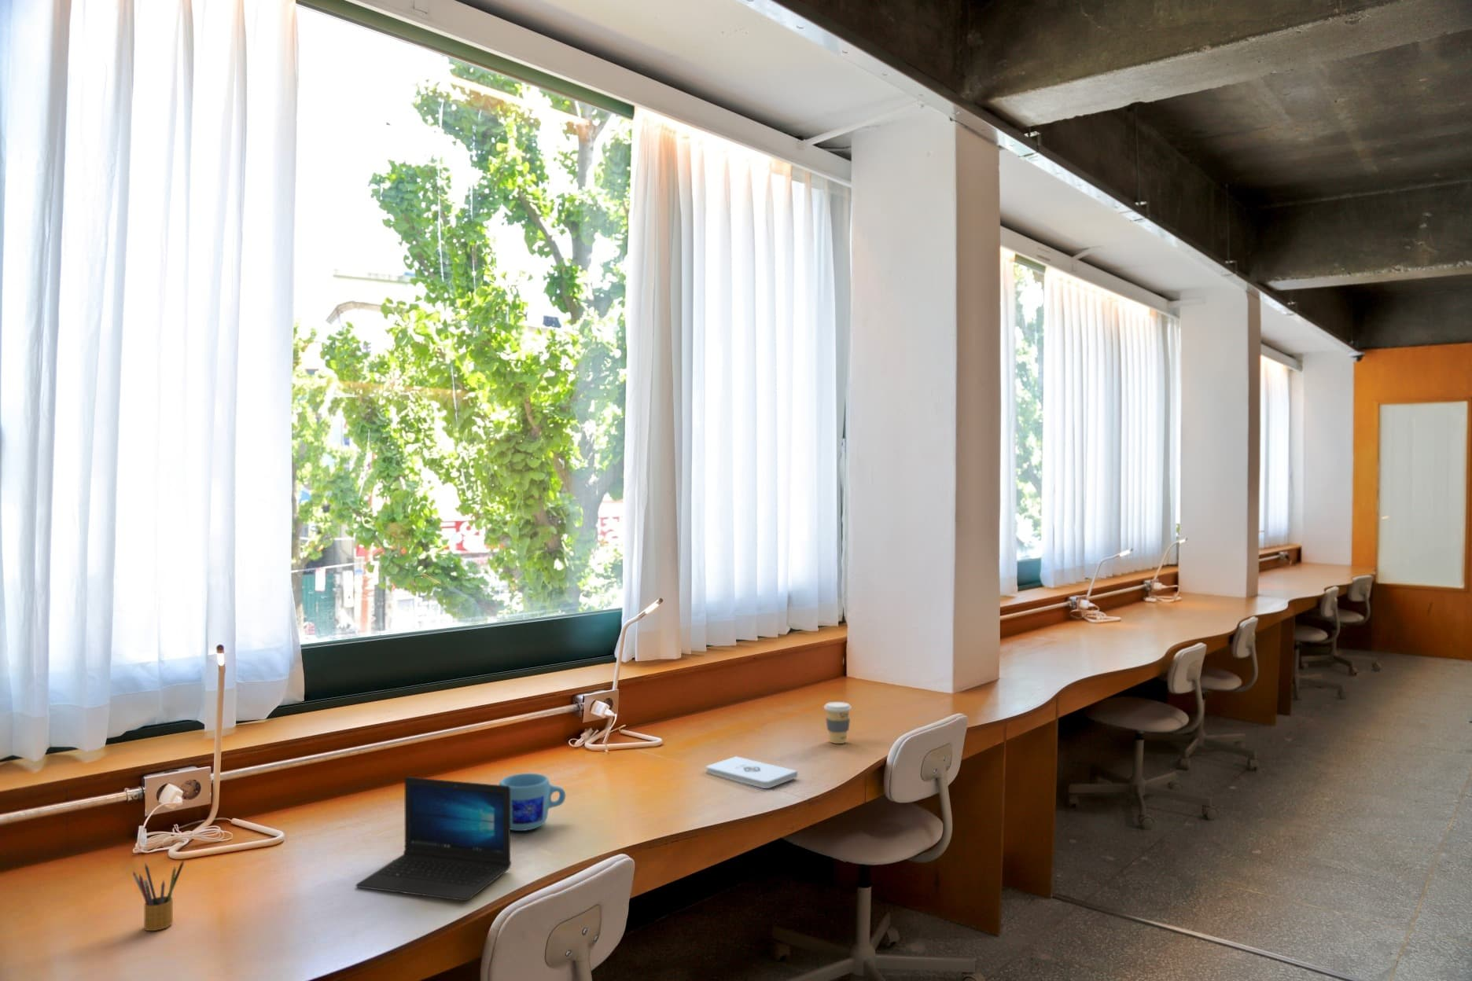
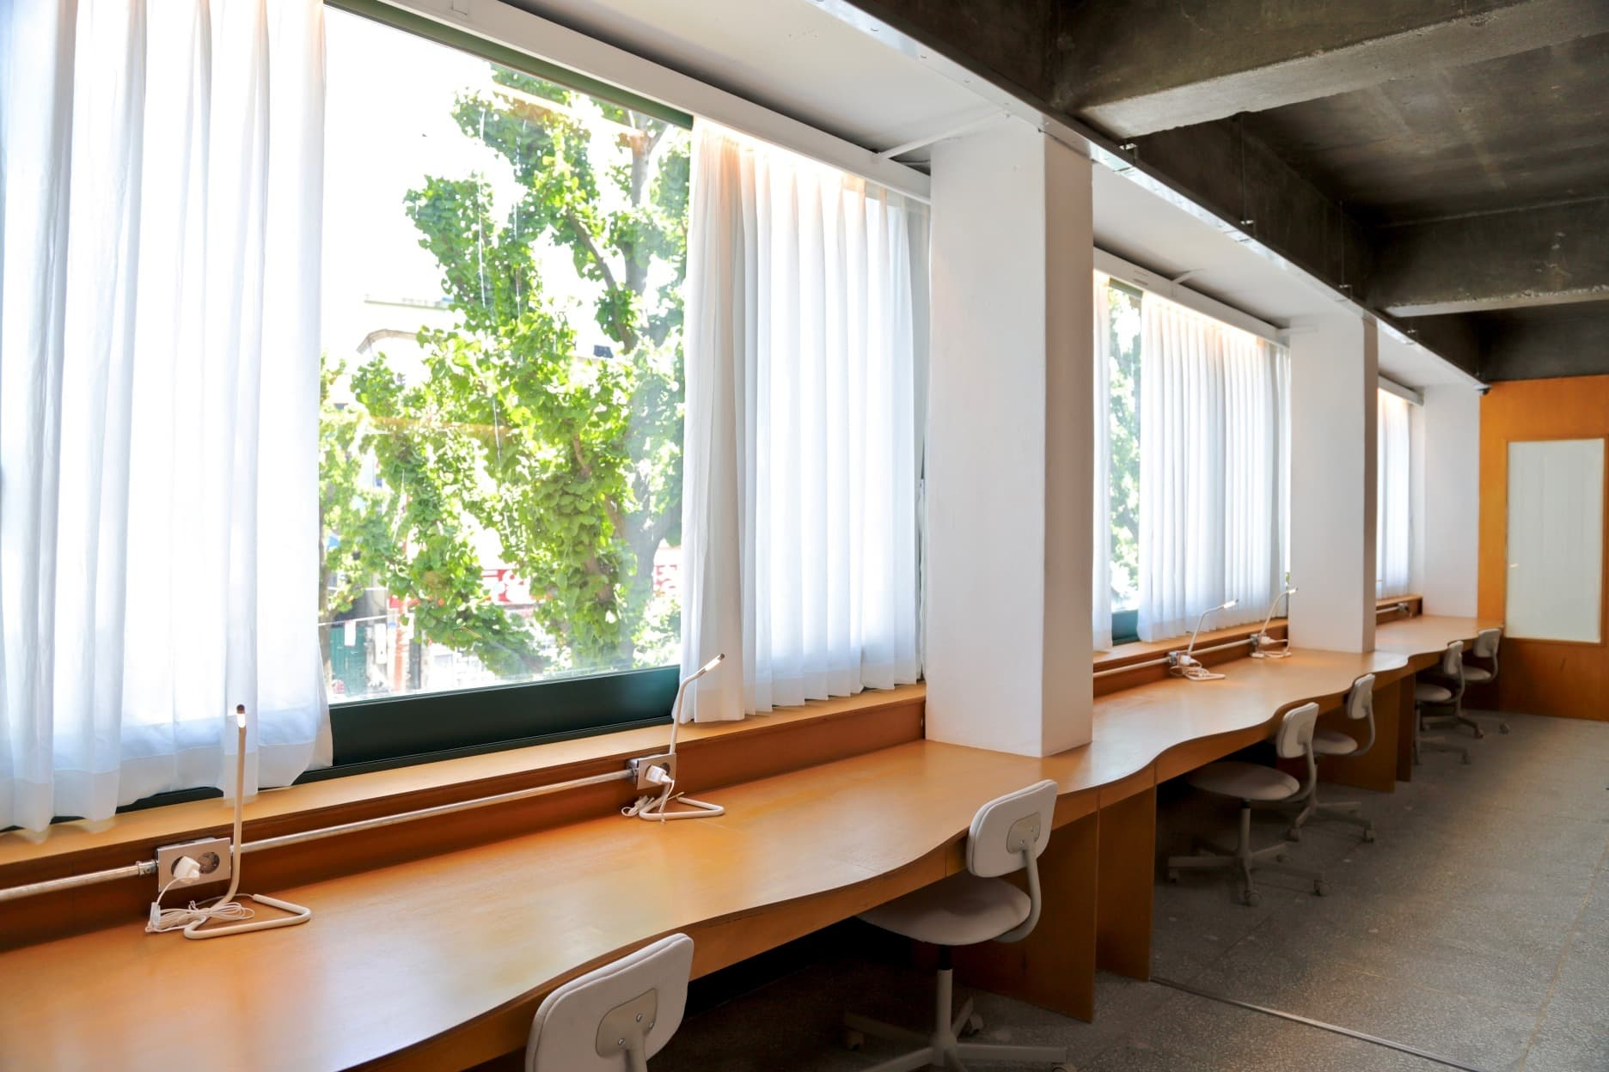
- coffee cup [824,701,852,745]
- laptop [356,776,511,901]
- mug [498,773,566,832]
- pencil box [133,858,185,932]
- notepad [705,755,798,789]
